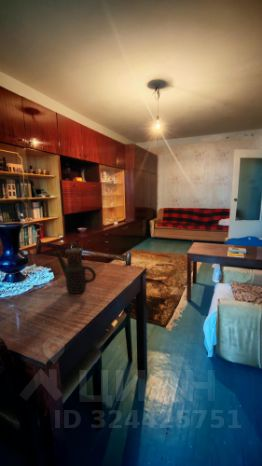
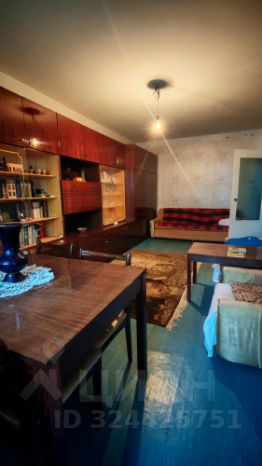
- teapot [53,241,97,295]
